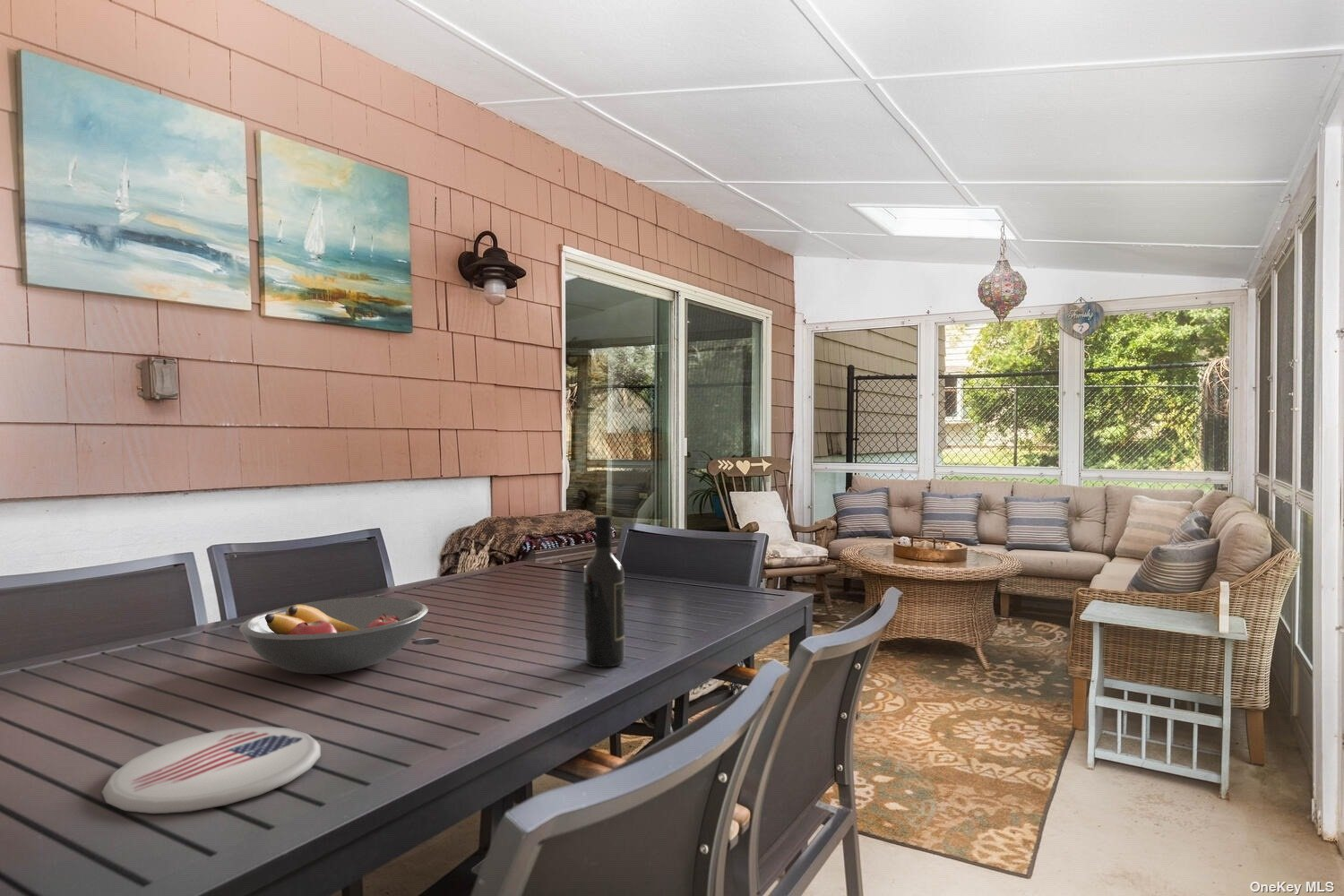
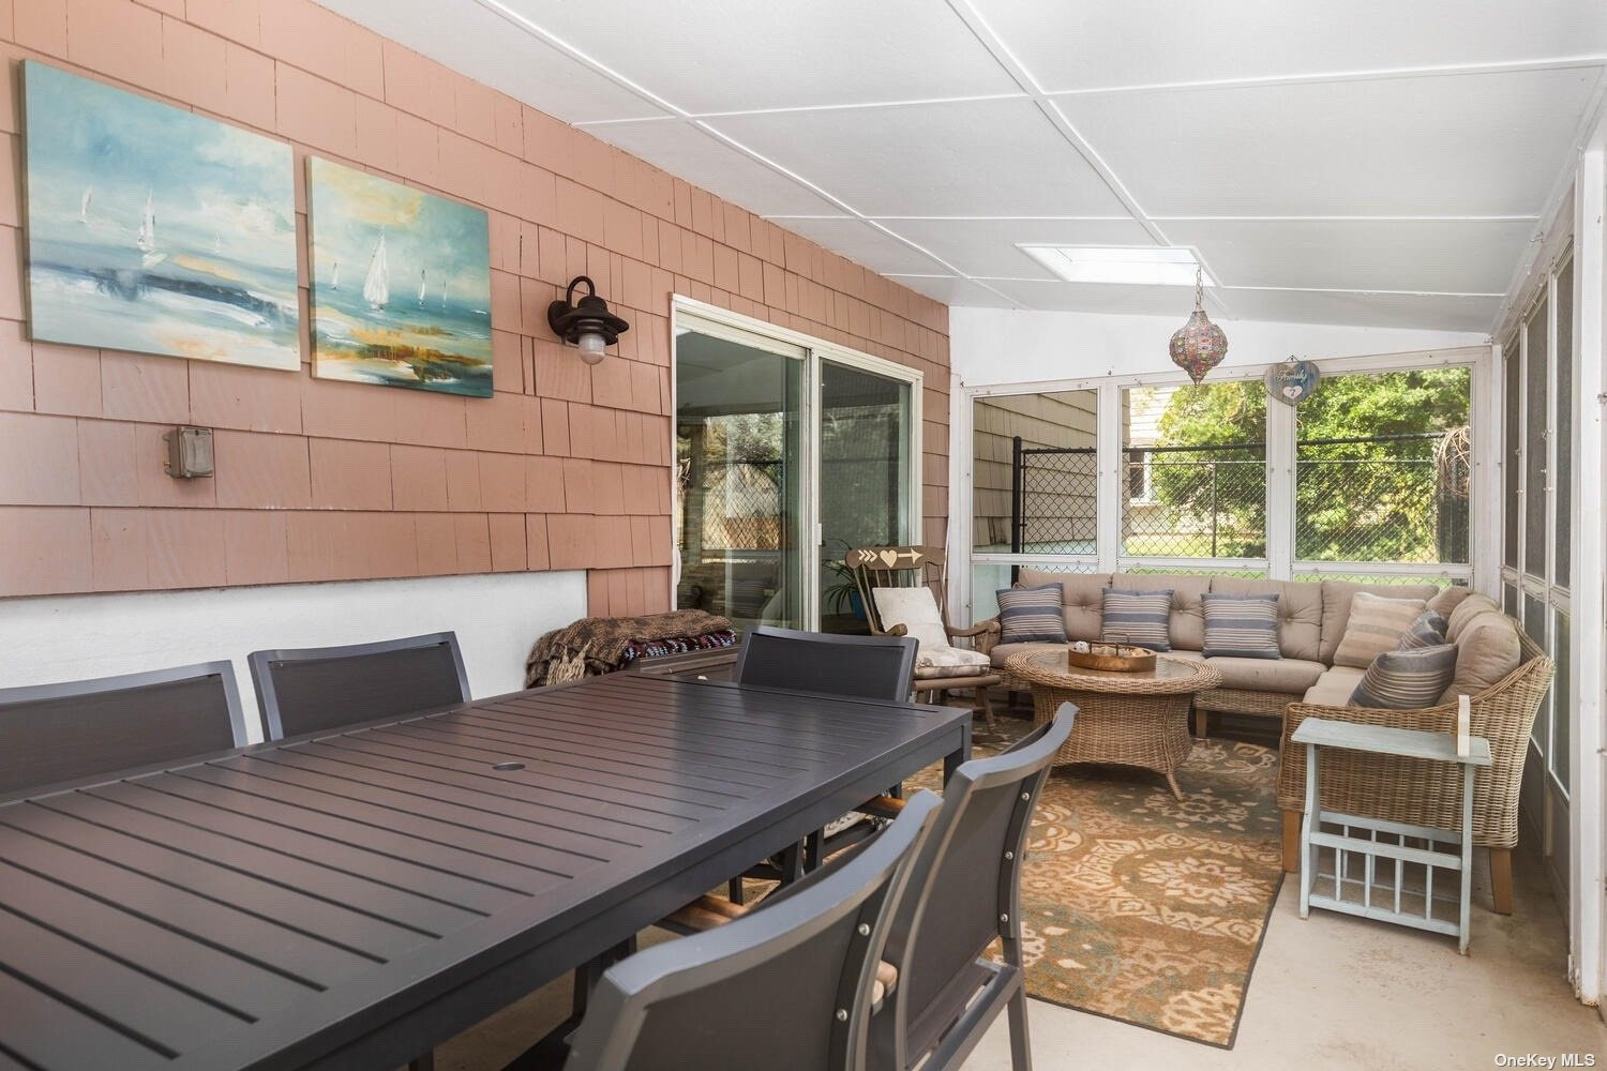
- wine bottle [583,514,625,668]
- plate [101,726,322,814]
- fruit bowl [238,596,429,675]
